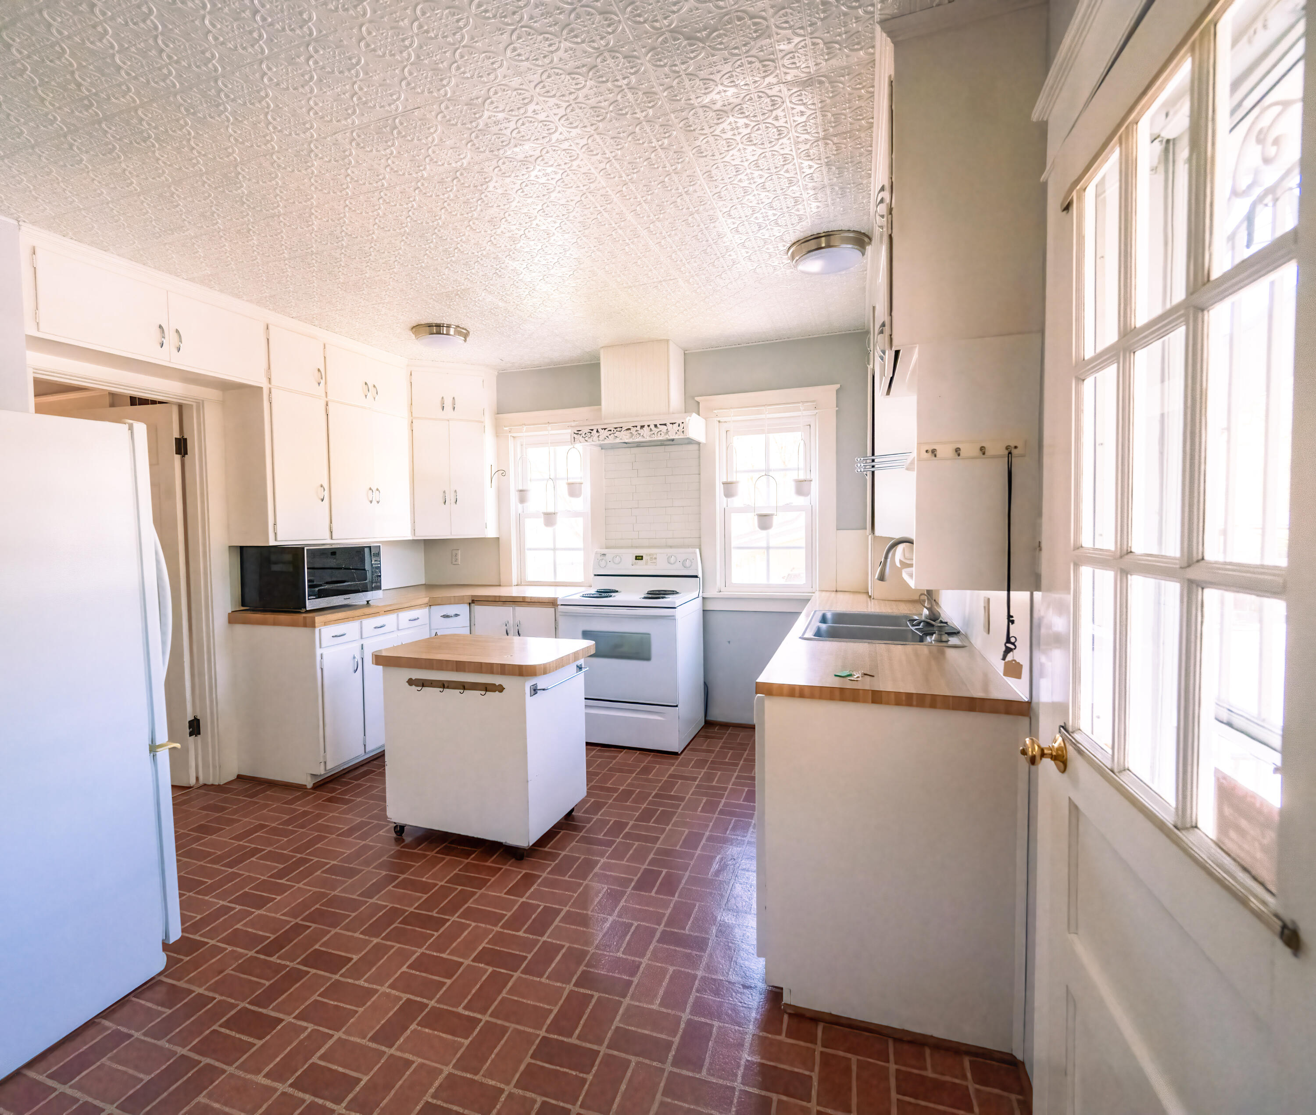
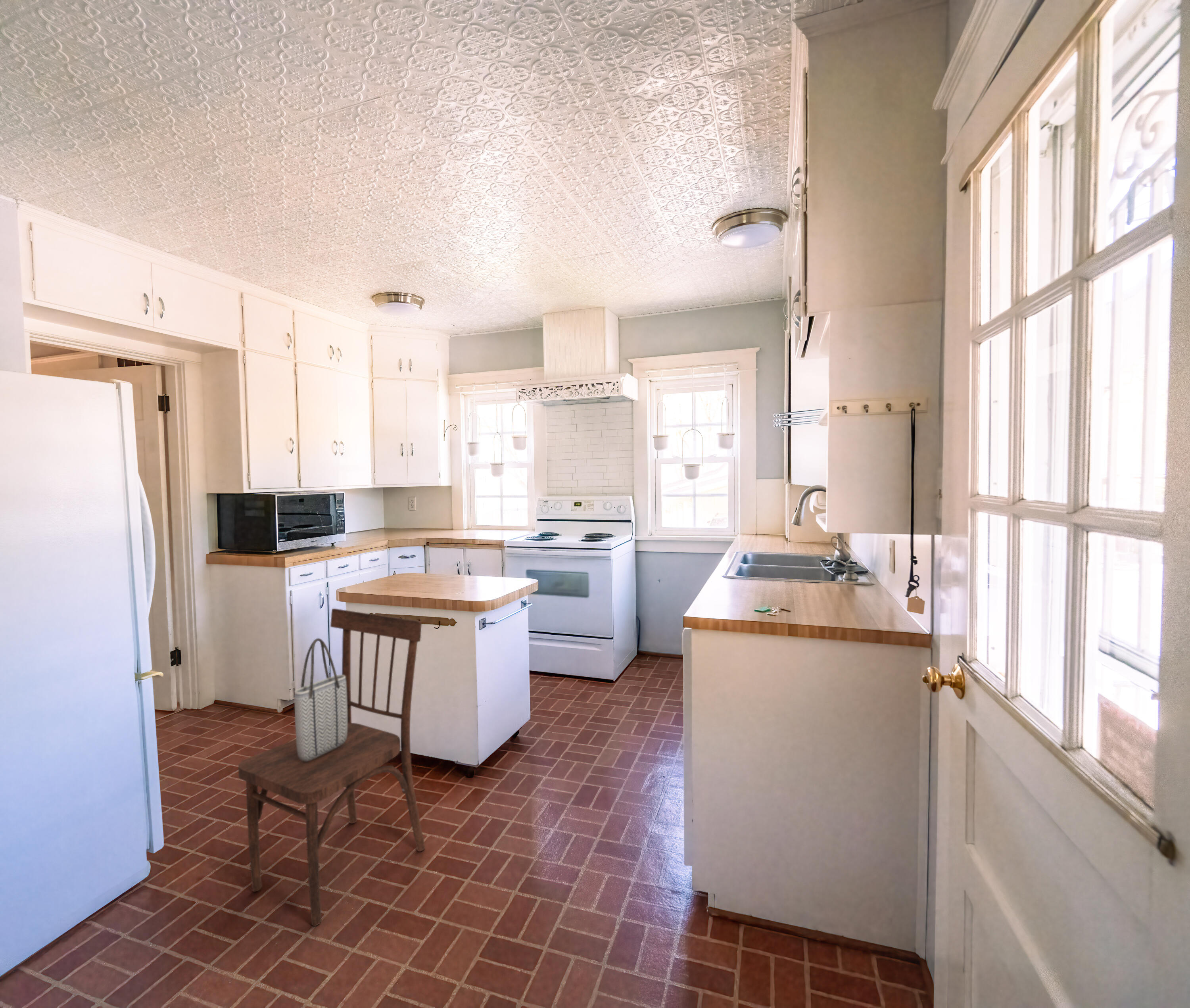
+ tote bag [294,638,347,761]
+ dining chair [238,608,426,926]
